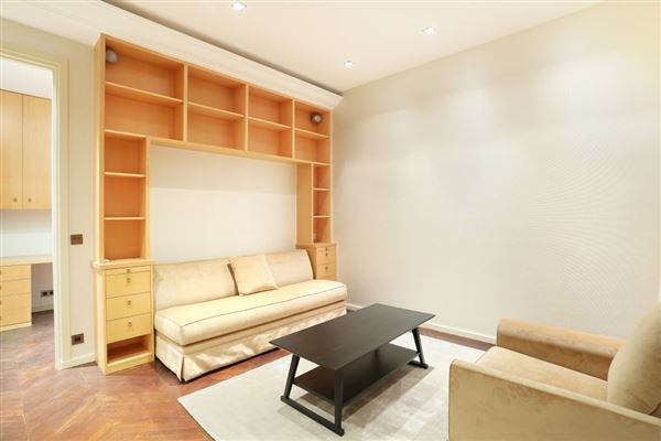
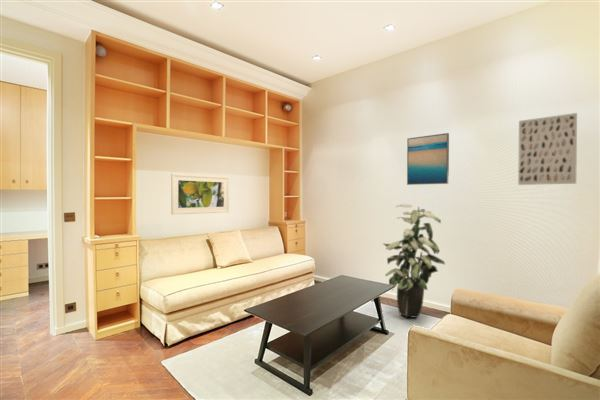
+ wall art [517,112,578,186]
+ indoor plant [382,203,446,319]
+ wall art [406,132,450,186]
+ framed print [170,173,230,216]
